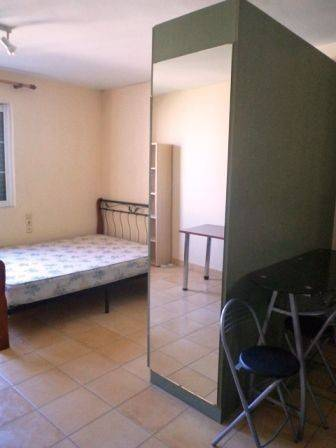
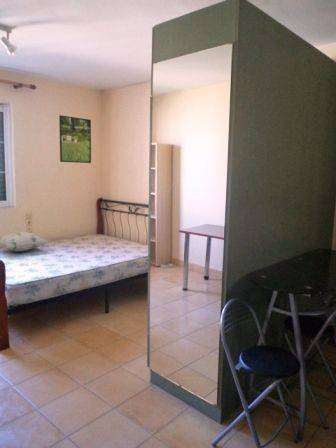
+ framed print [58,114,92,164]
+ decorative pillow [0,231,50,253]
